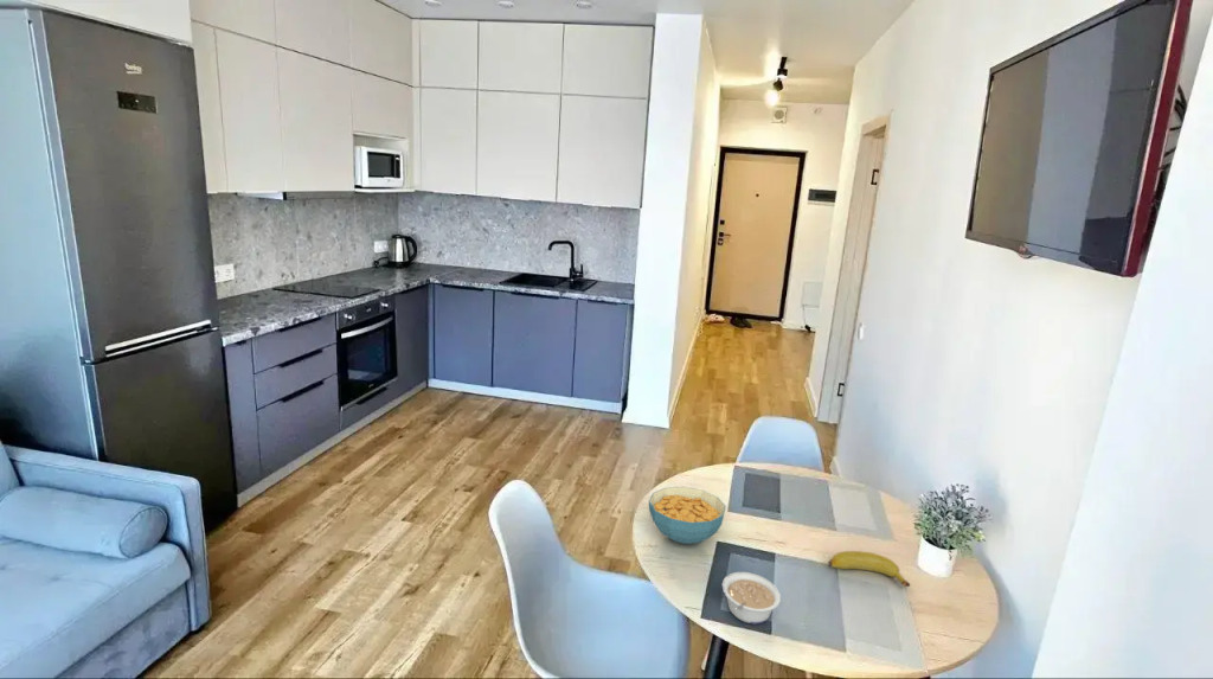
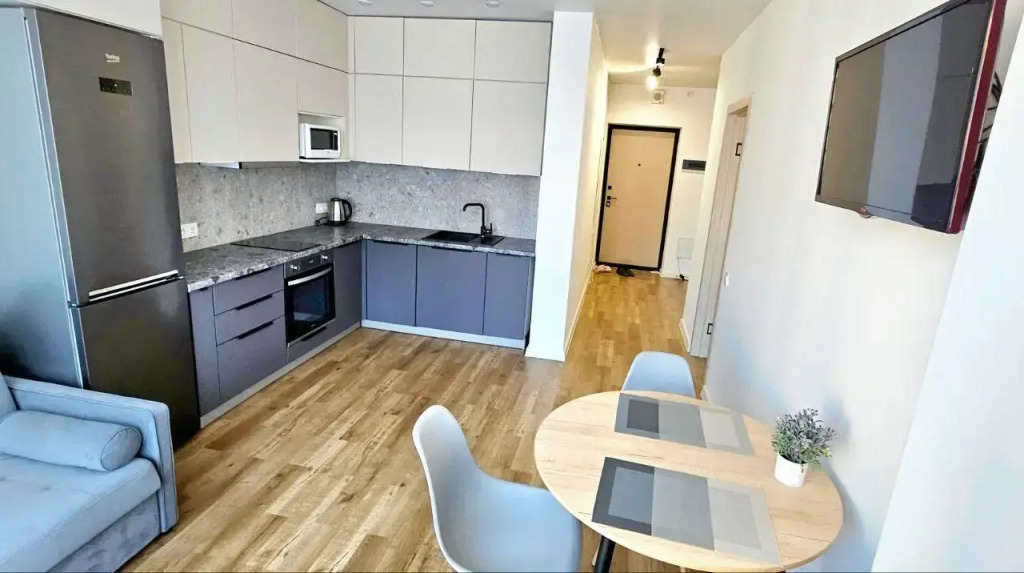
- banana [827,550,911,588]
- legume [720,571,782,626]
- cereal bowl [648,486,727,545]
